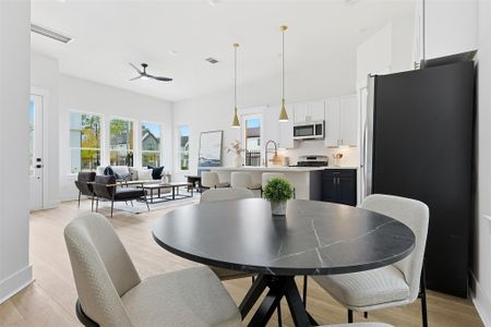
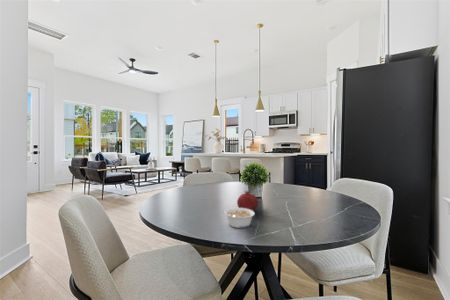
+ fruit [236,190,259,211]
+ legume [223,207,256,229]
